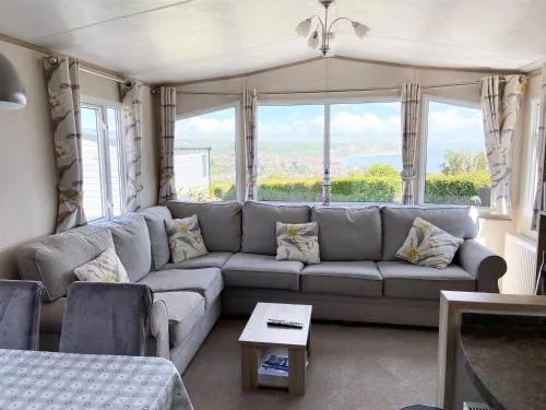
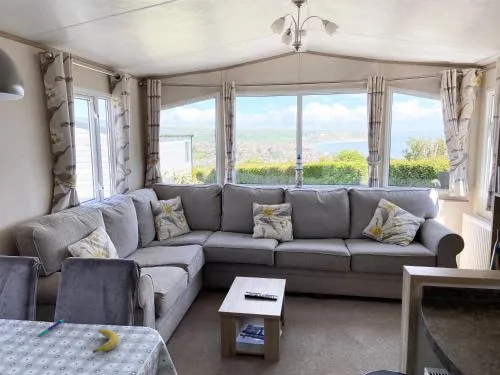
+ fruit [92,328,120,354]
+ pen [36,318,65,338]
